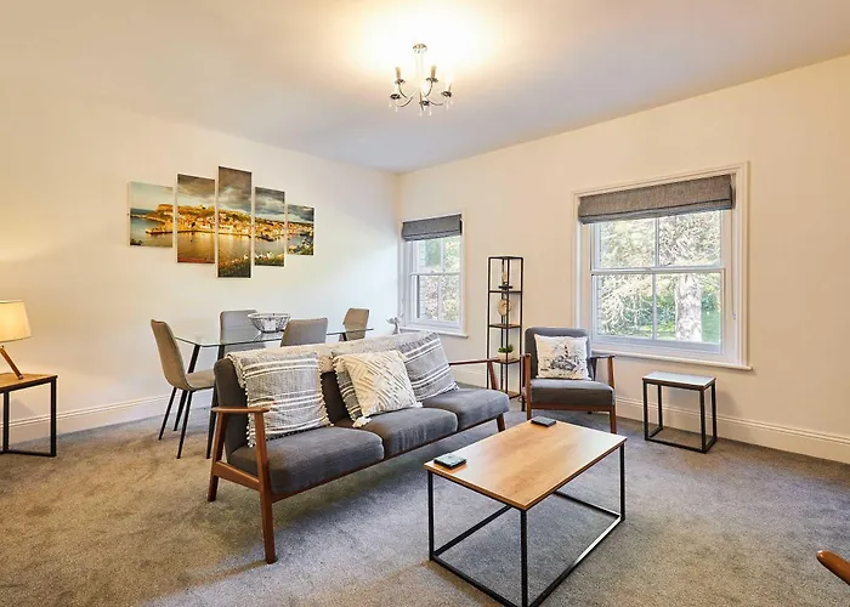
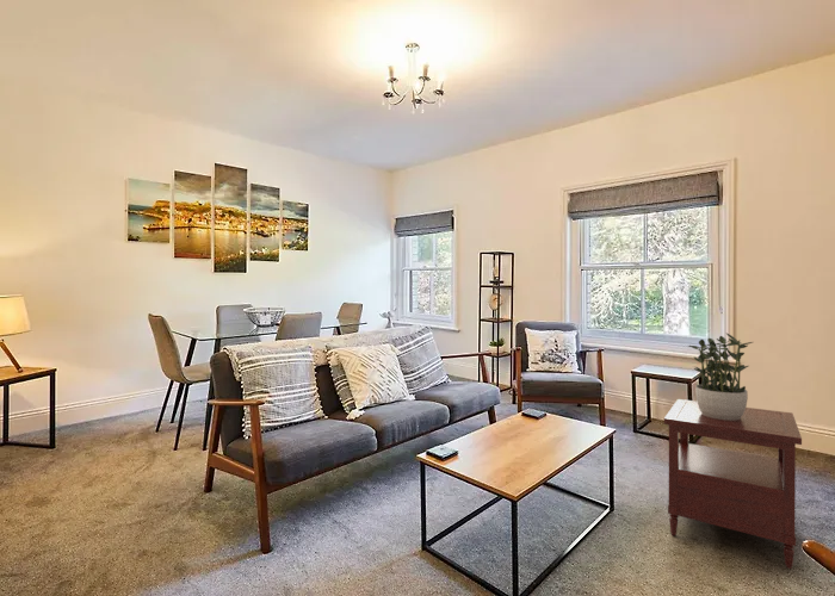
+ side table [663,398,803,570]
+ potted plant [687,333,754,420]
